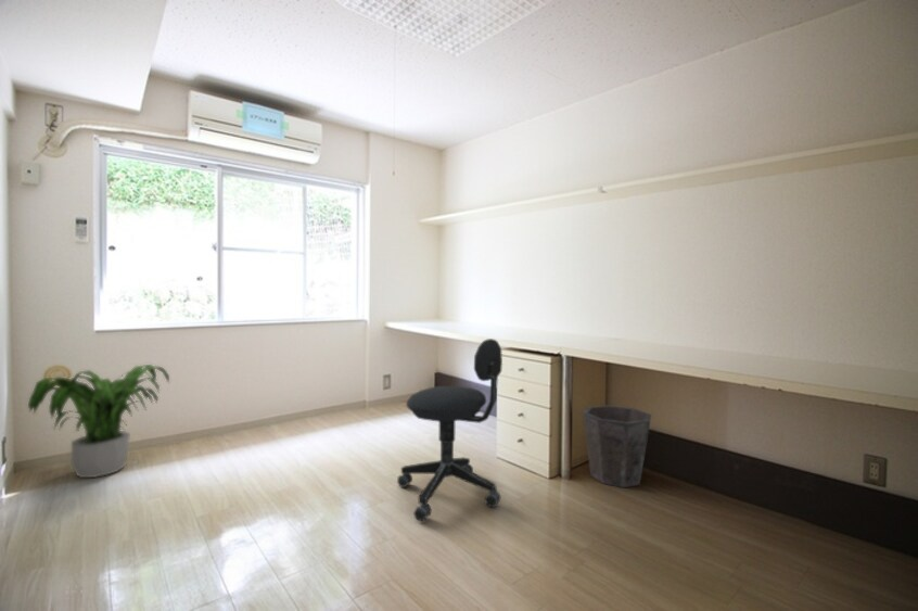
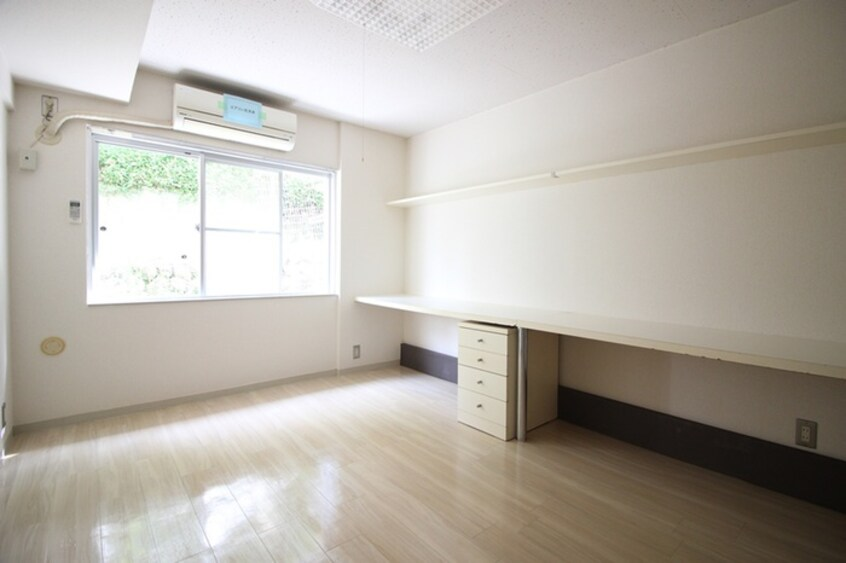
- waste bin [582,404,652,488]
- office chair [396,338,503,522]
- potted plant [27,364,170,479]
